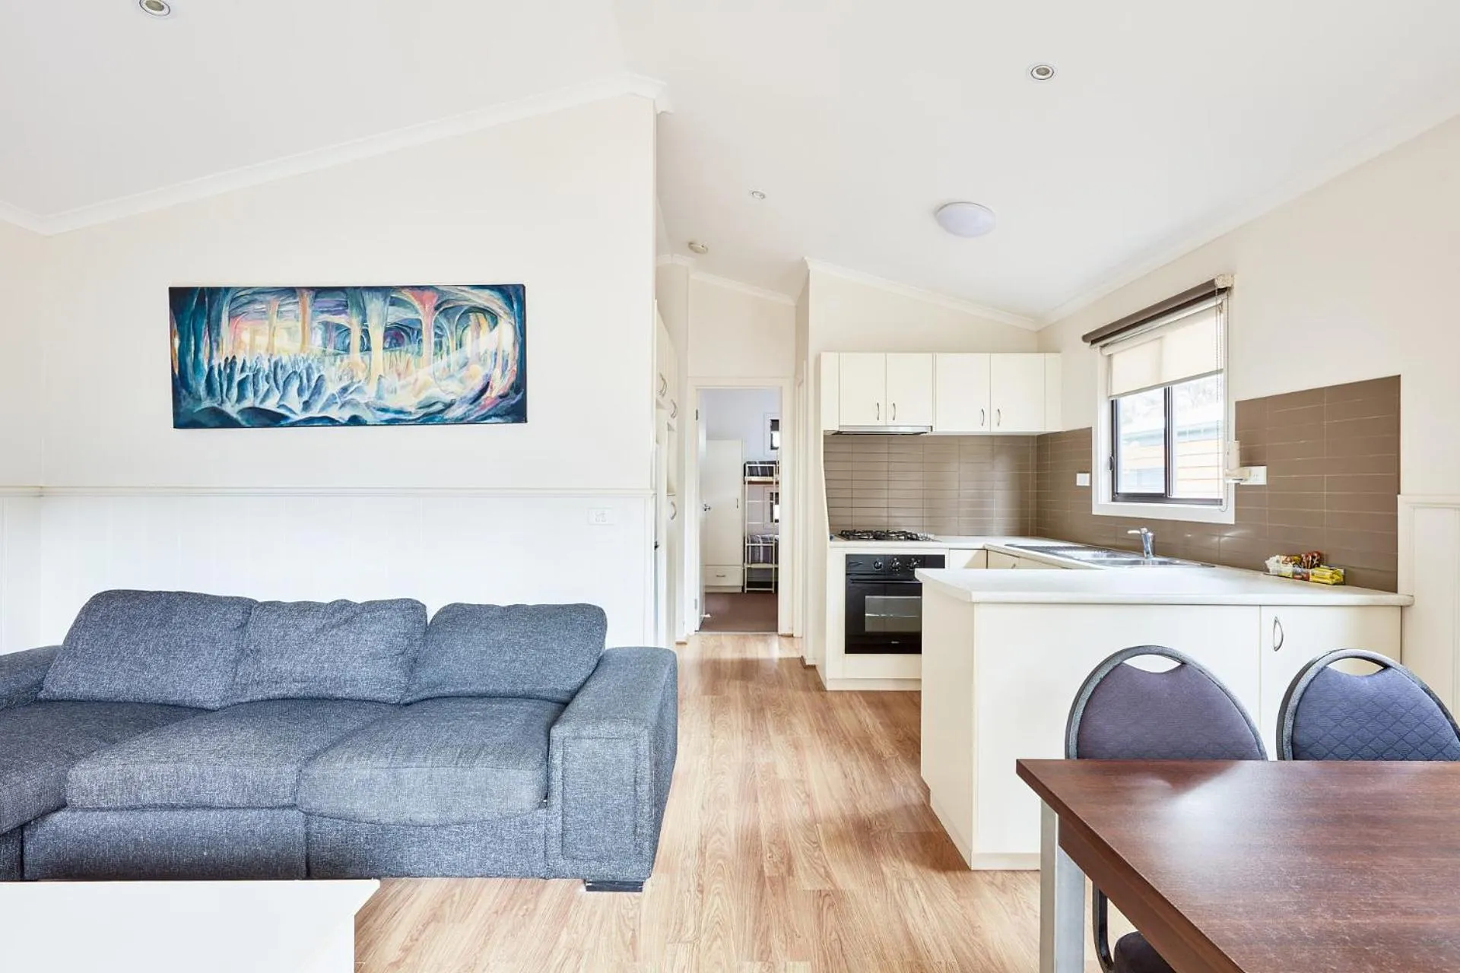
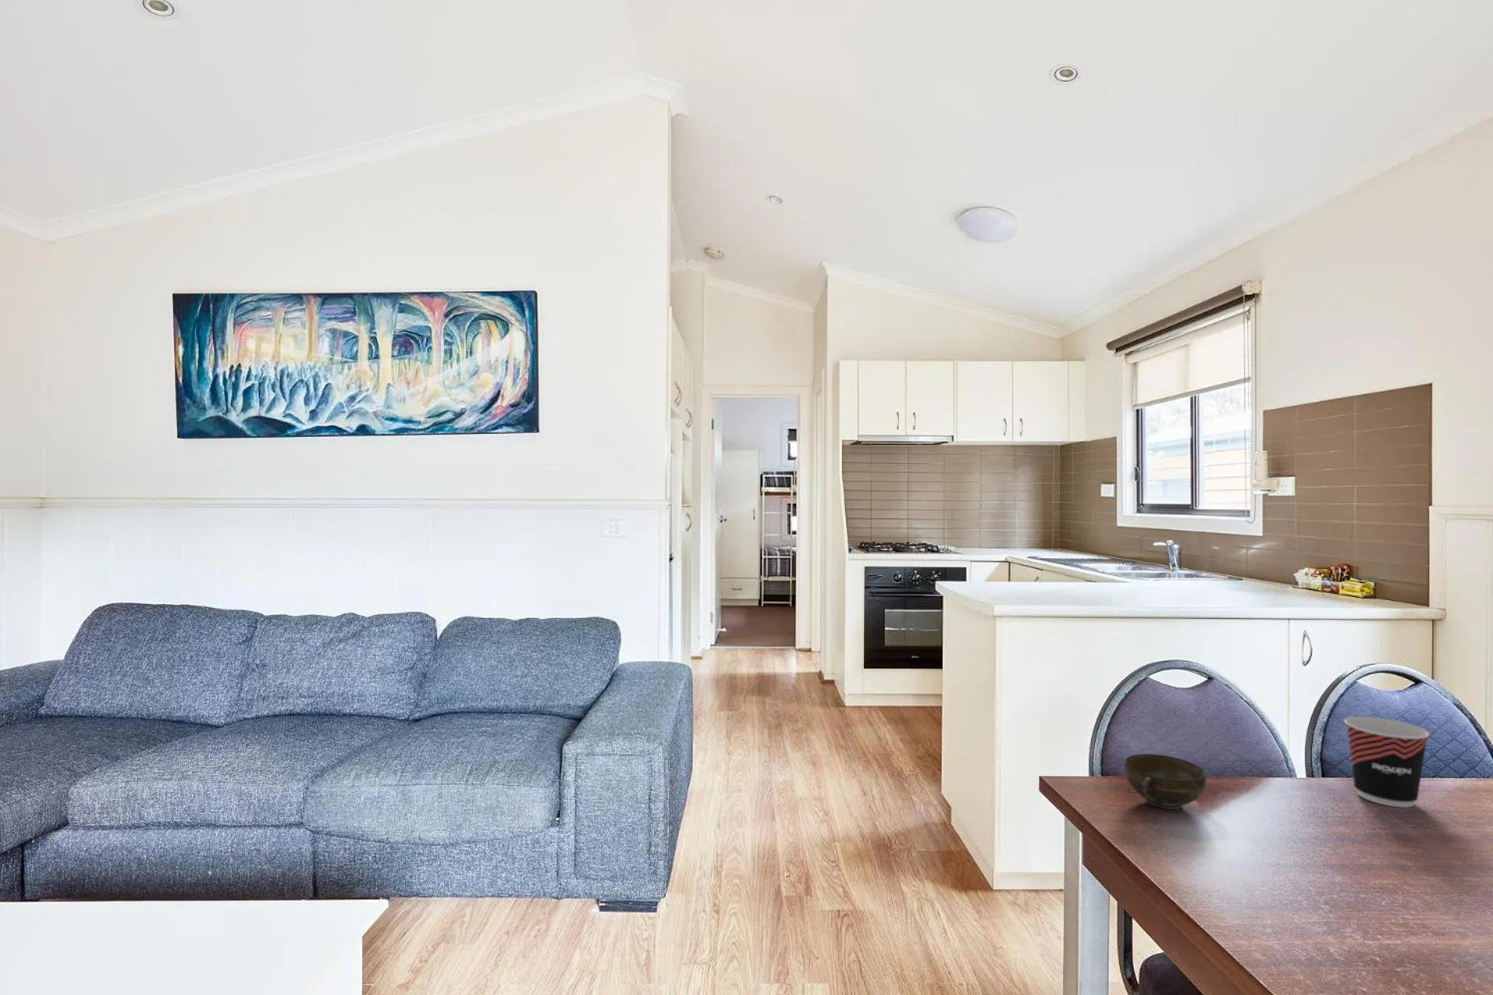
+ cup [1124,753,1206,810]
+ cup [1344,716,1430,808]
